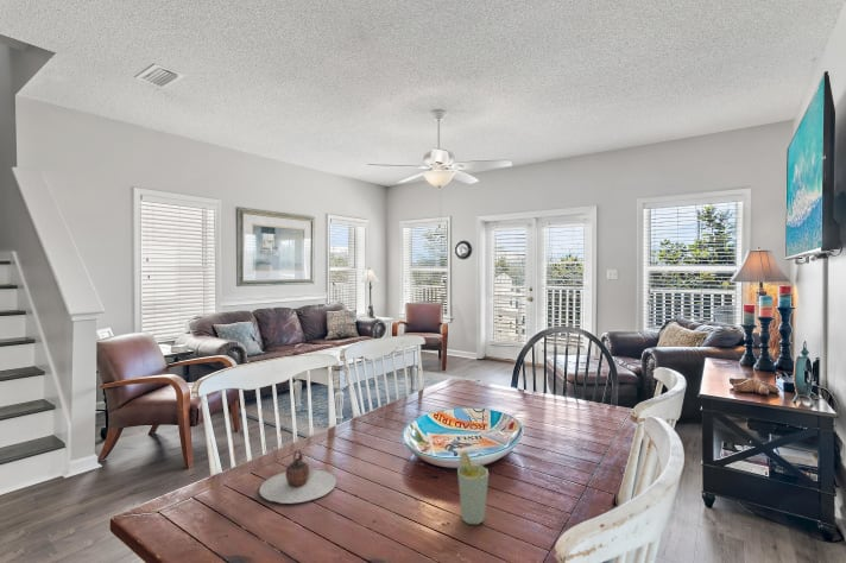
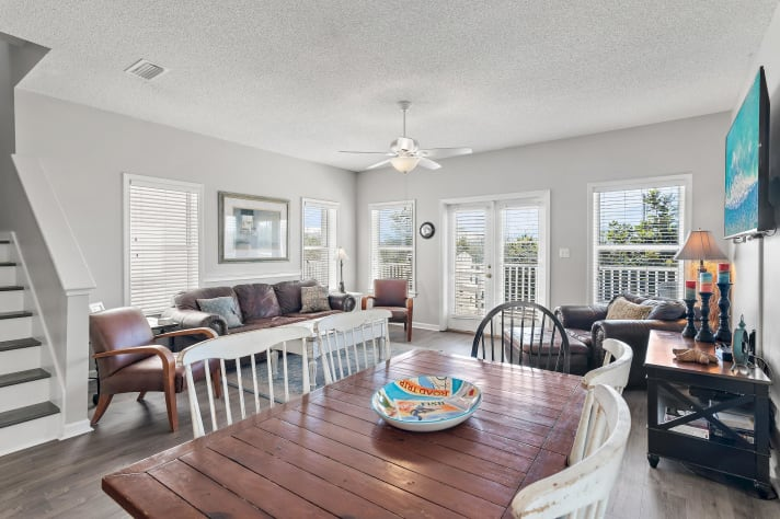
- cup [456,451,490,525]
- teapot [258,449,337,505]
